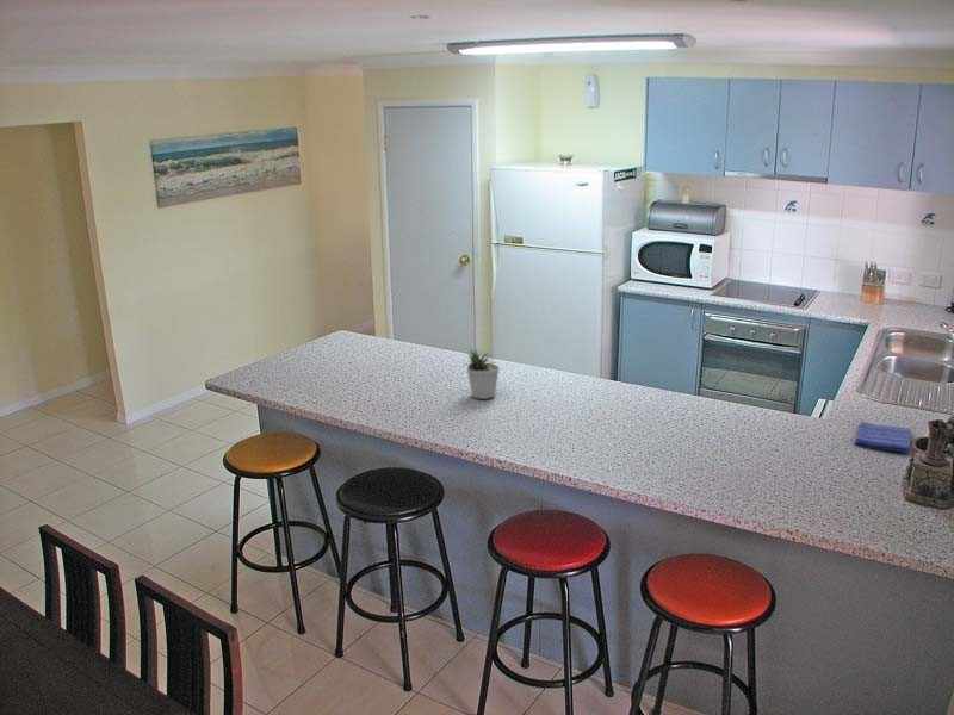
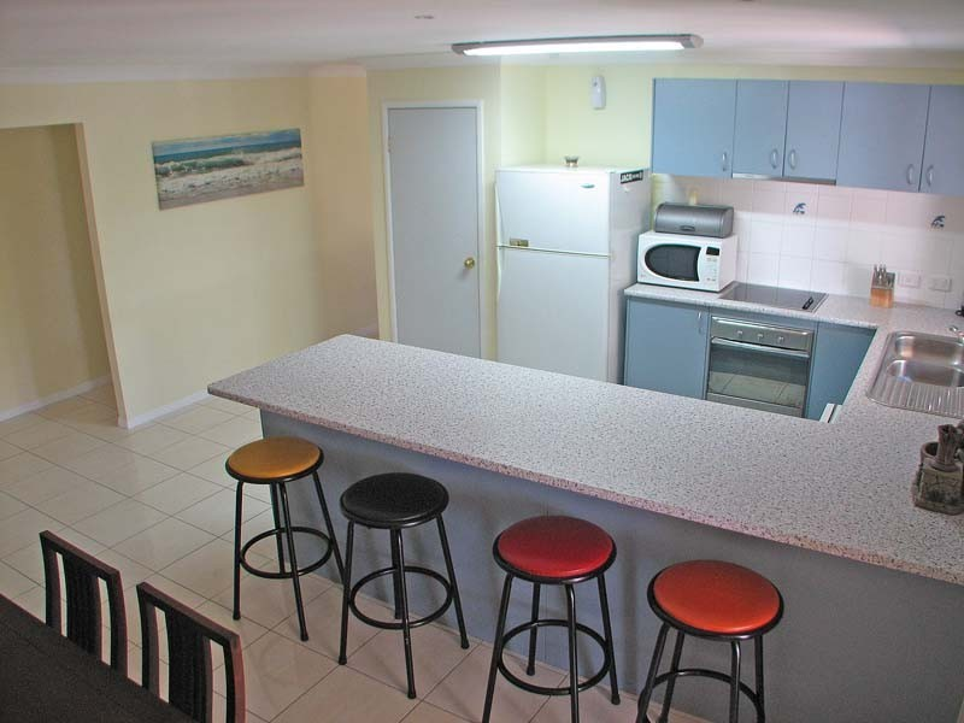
- dish towel [853,421,912,454]
- potted plant [464,346,501,400]
